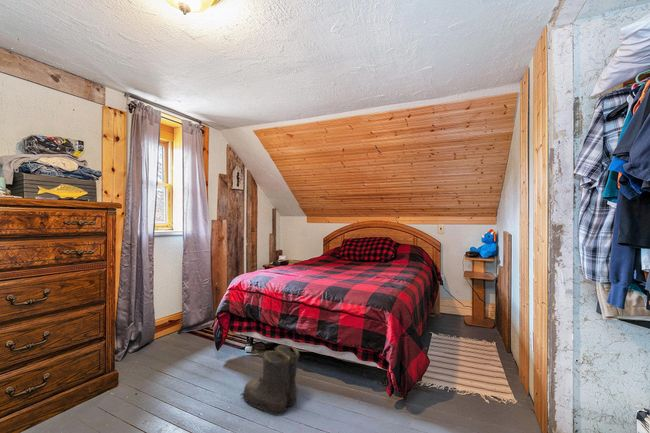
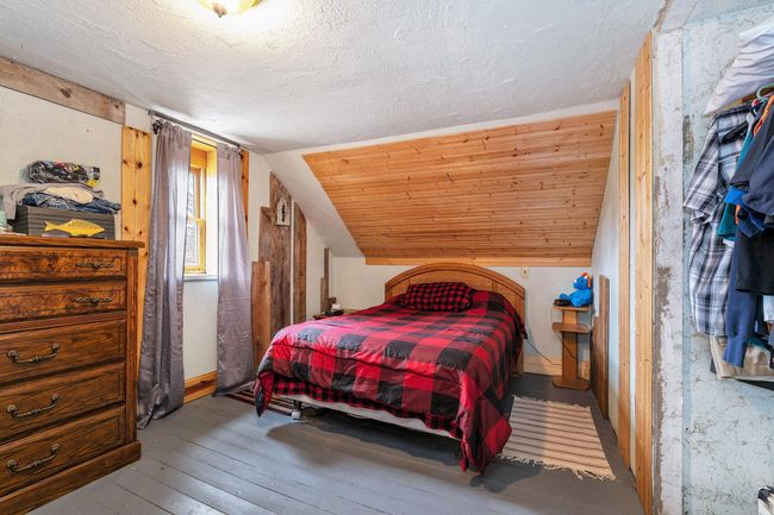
- boots [239,344,300,417]
